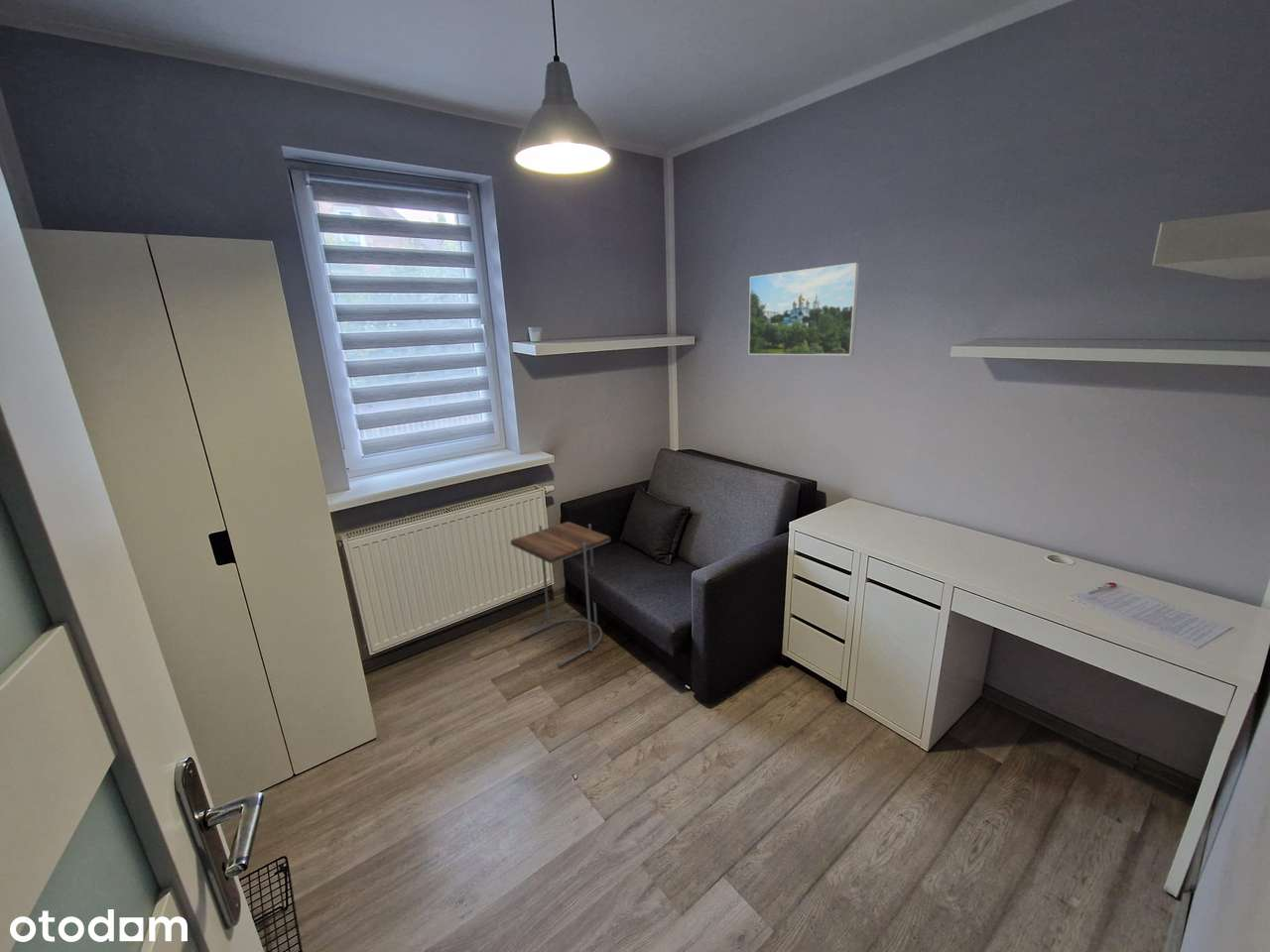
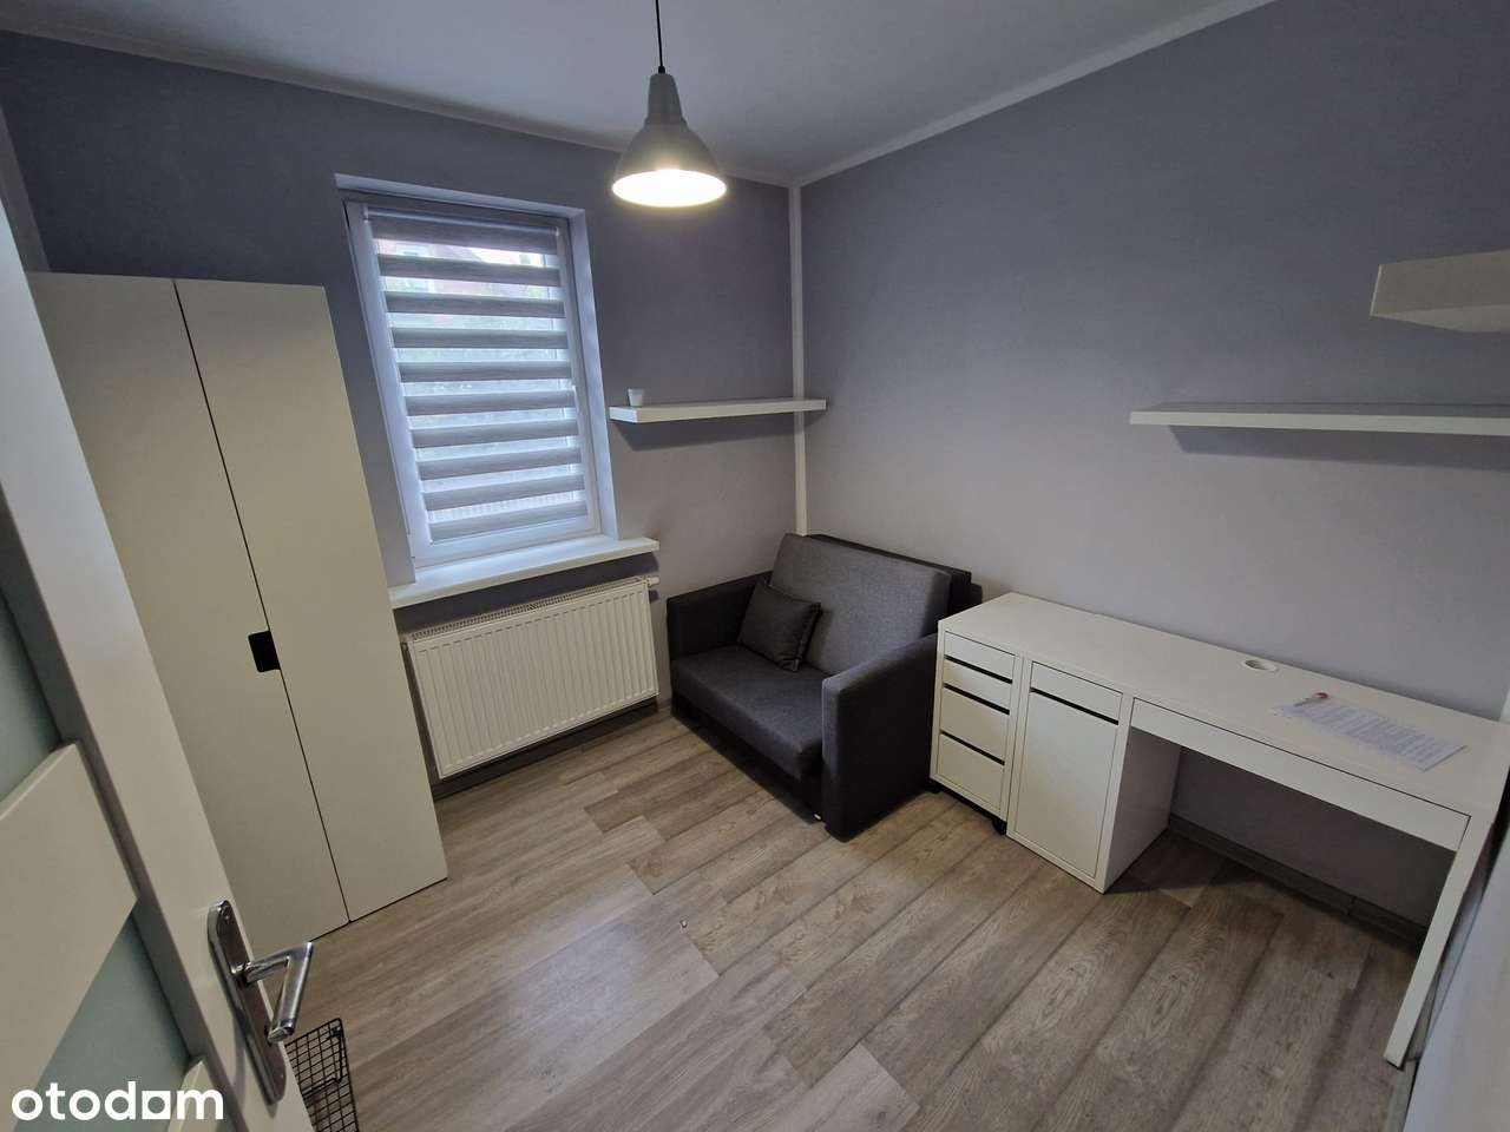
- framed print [748,262,861,356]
- side table [510,521,611,667]
